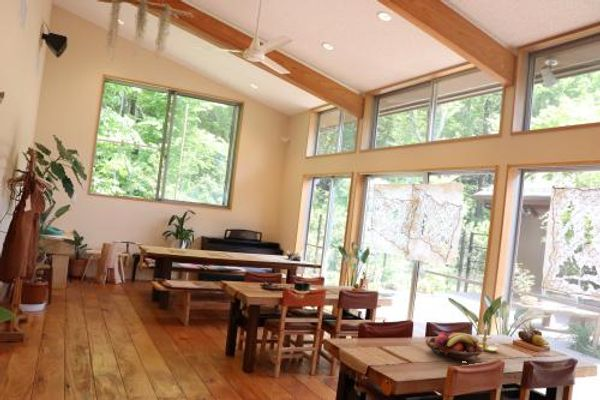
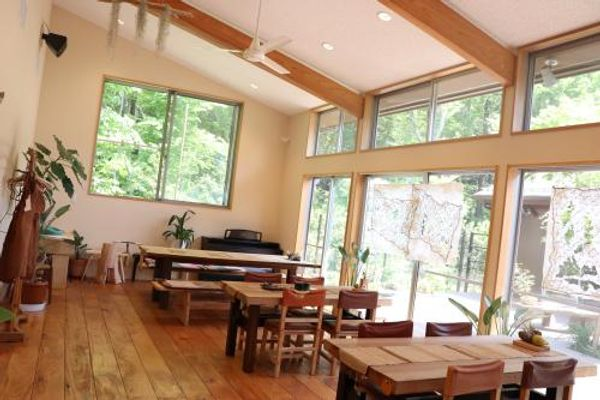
- fruit basket [425,331,484,363]
- candle holder [477,321,500,353]
